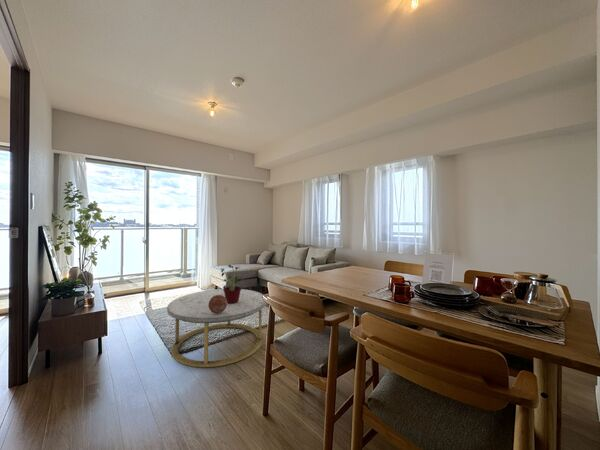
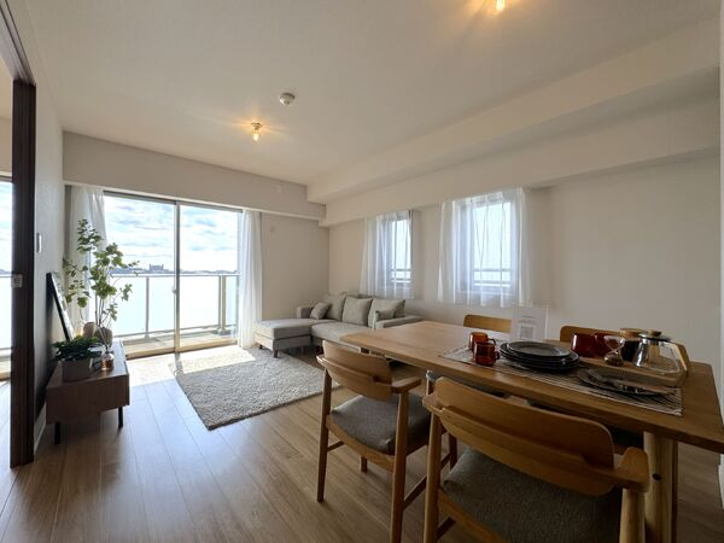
- coffee table [166,288,268,368]
- decorative sphere [208,295,227,314]
- potted plant [220,264,245,304]
